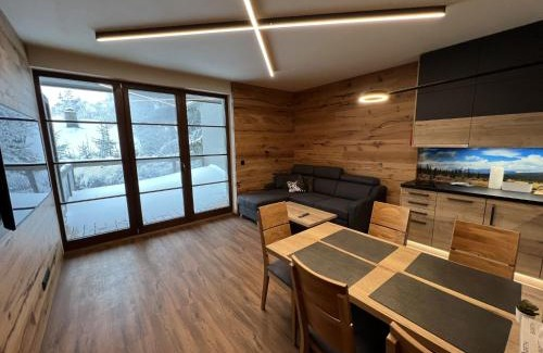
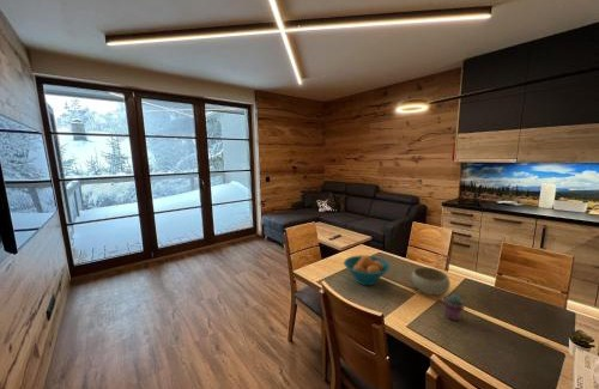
+ potted succulent [441,293,466,322]
+ fruit bowl [343,254,391,286]
+ bowl [410,266,452,296]
